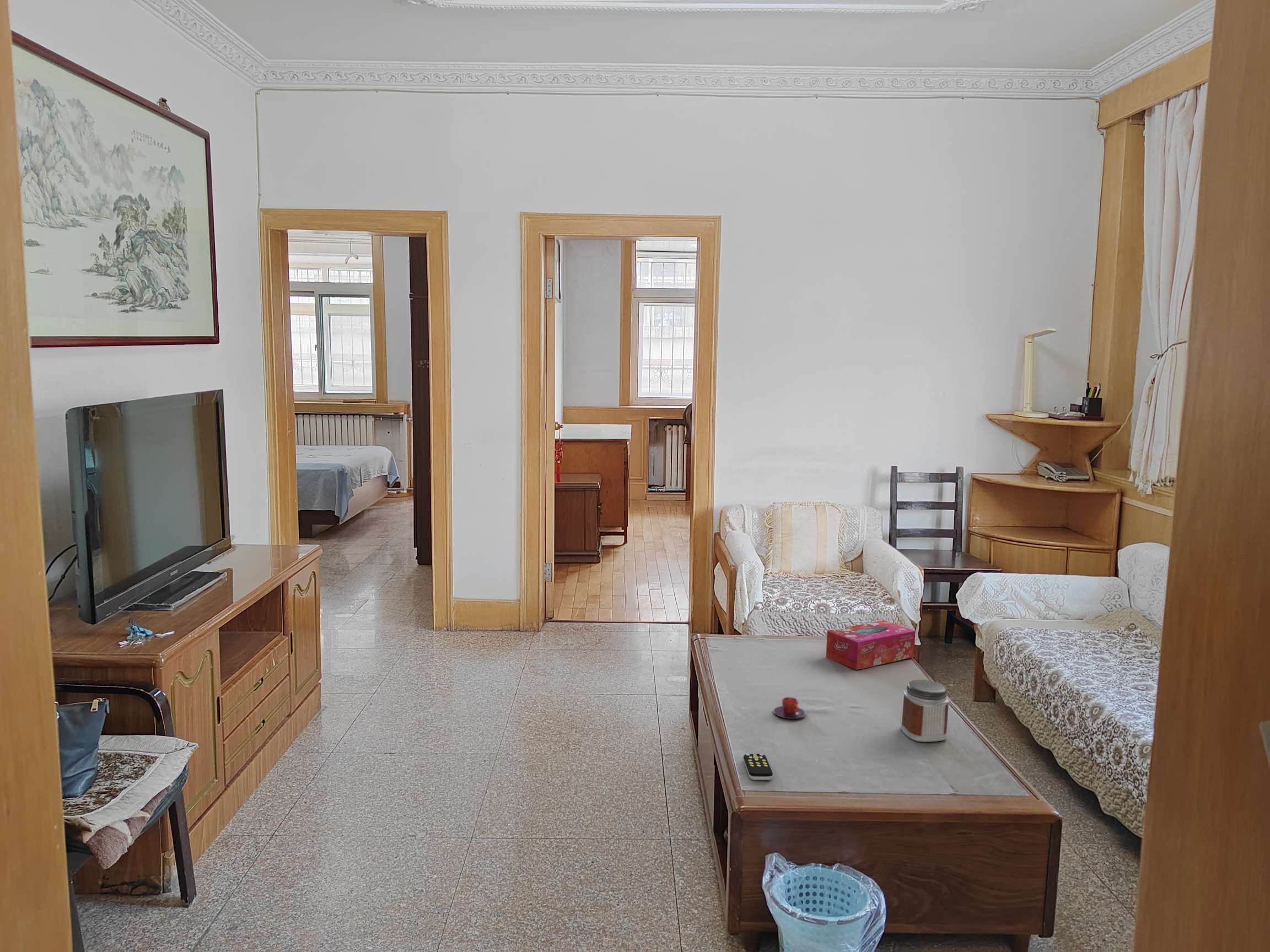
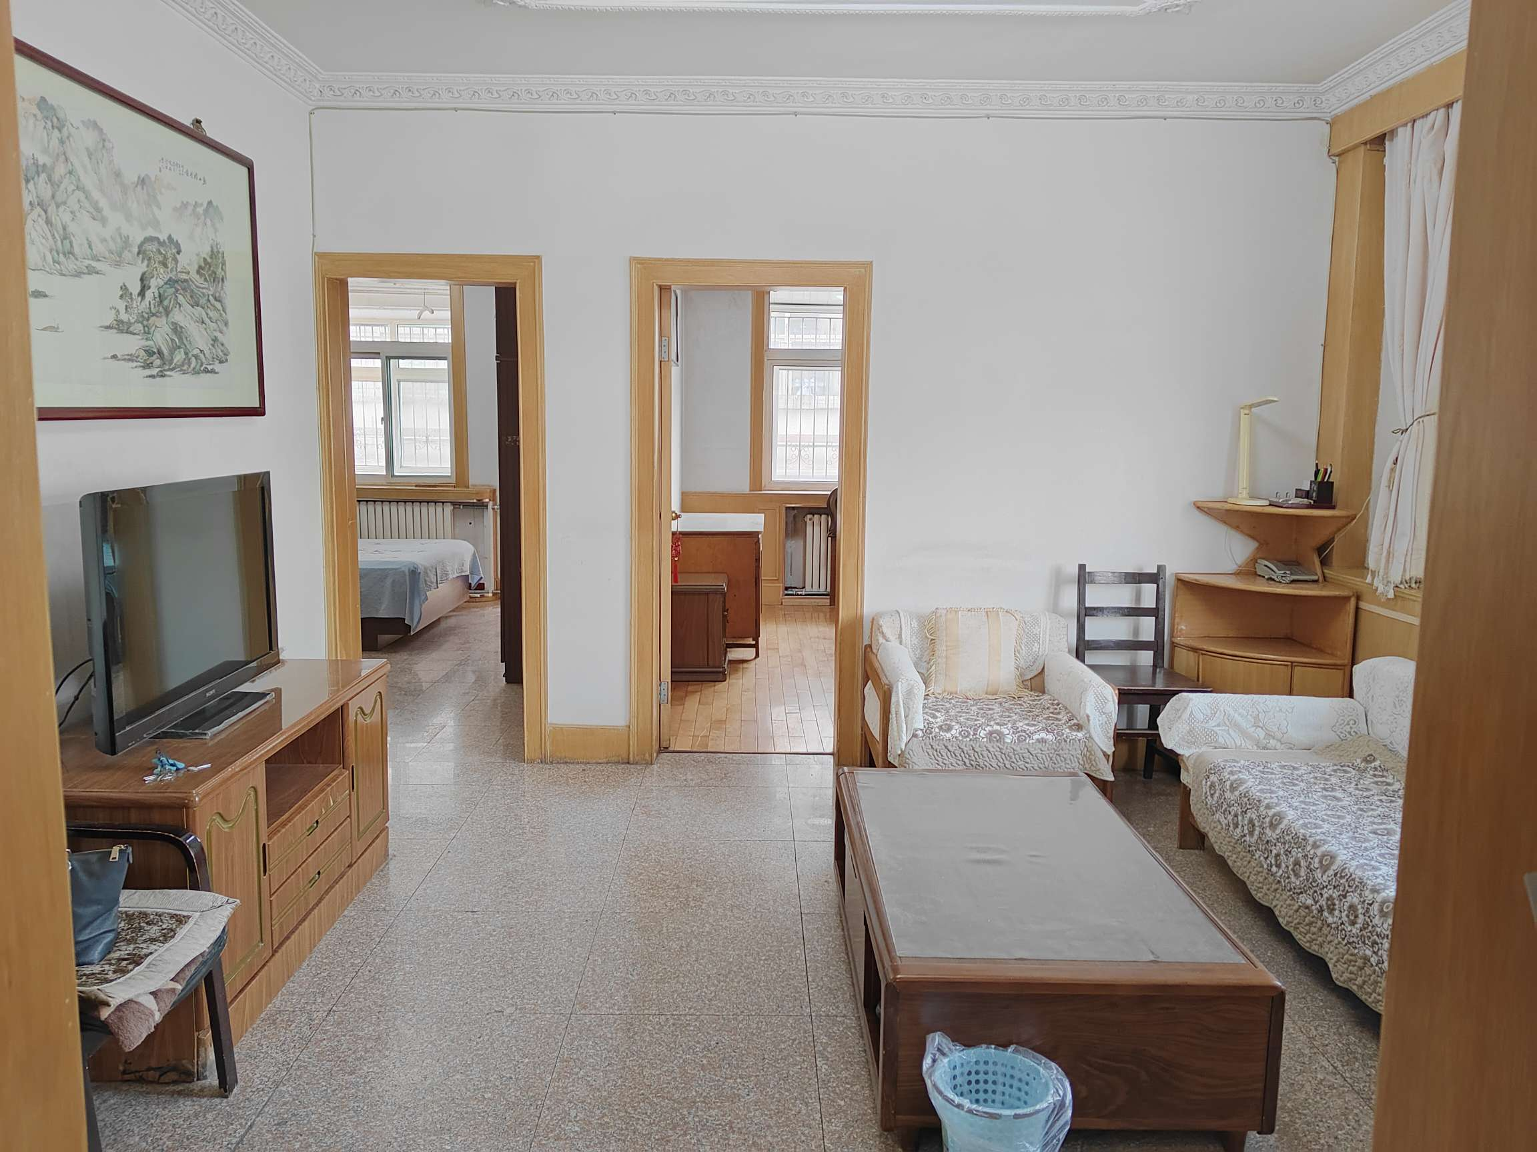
- teacup [773,697,807,720]
- jar [900,679,950,743]
- tissue box [826,620,916,670]
- remote control [743,753,773,781]
